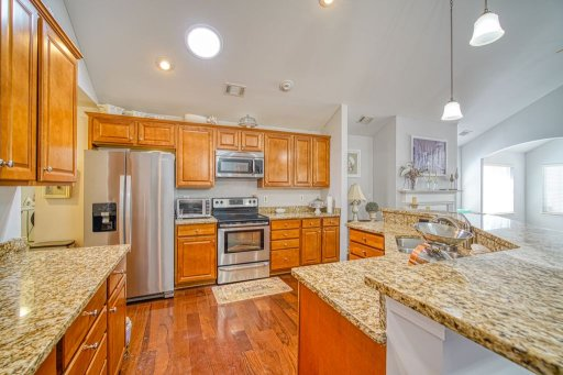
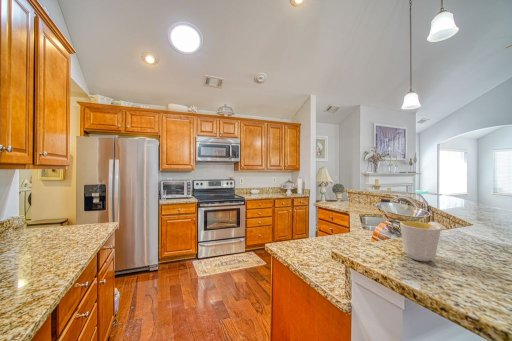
+ mug [399,220,442,263]
